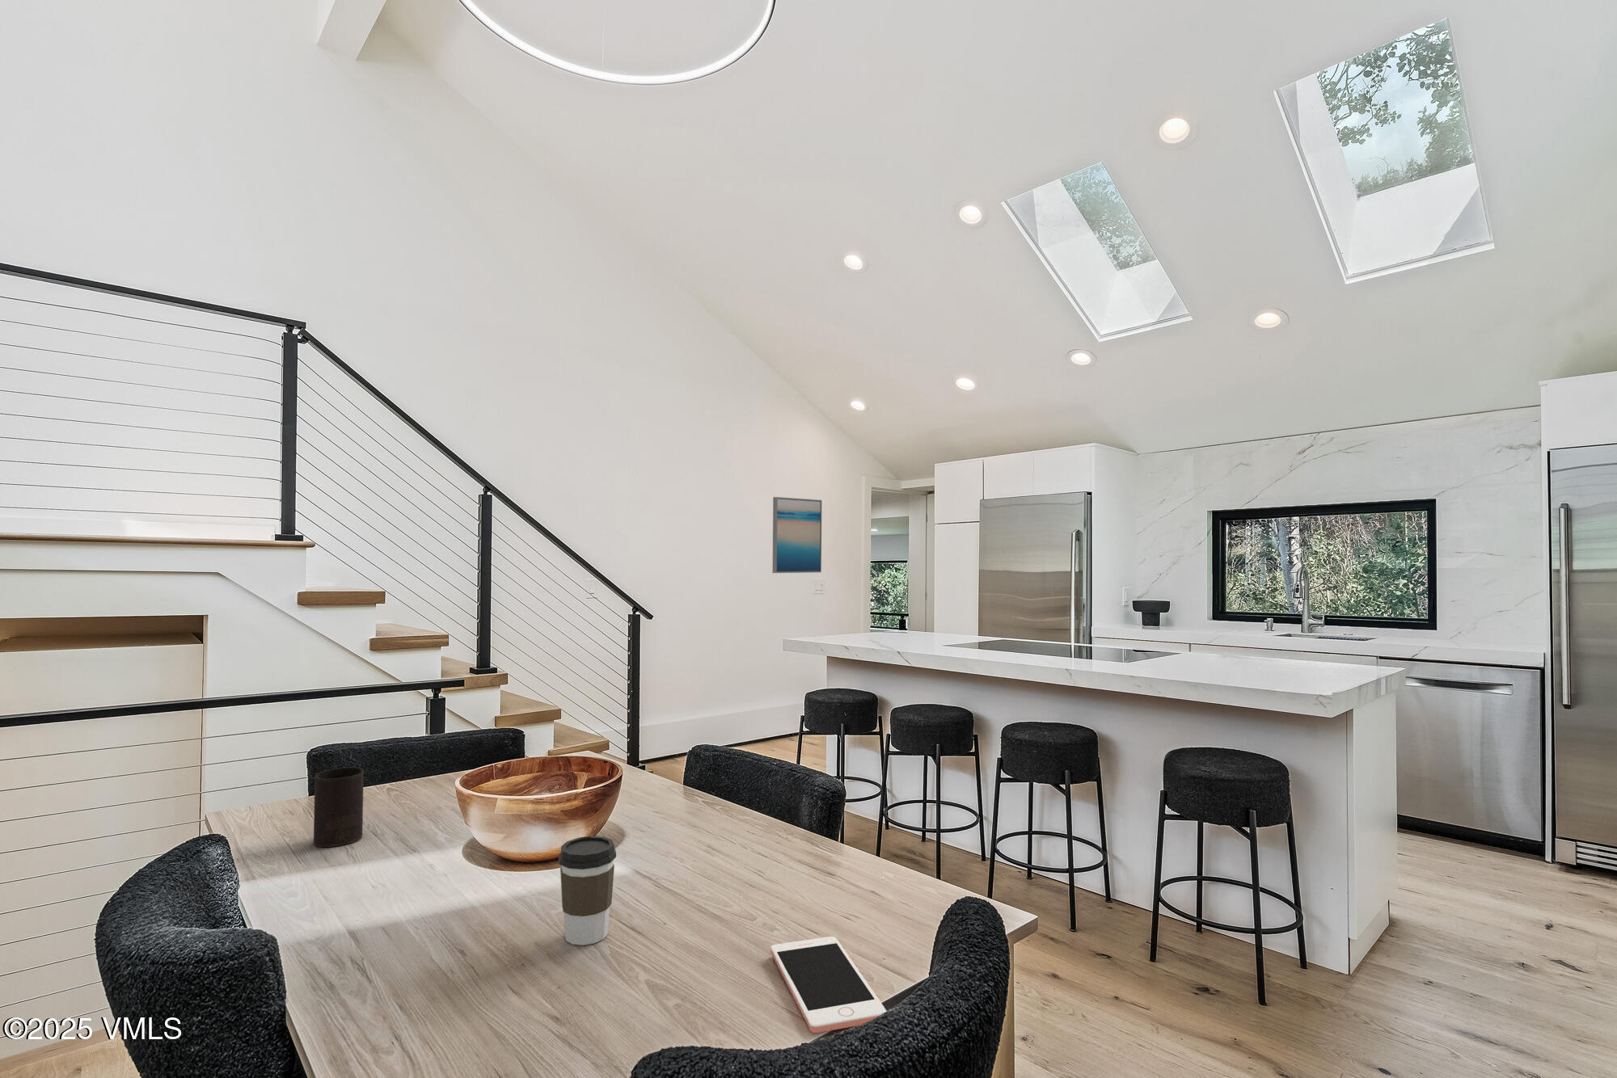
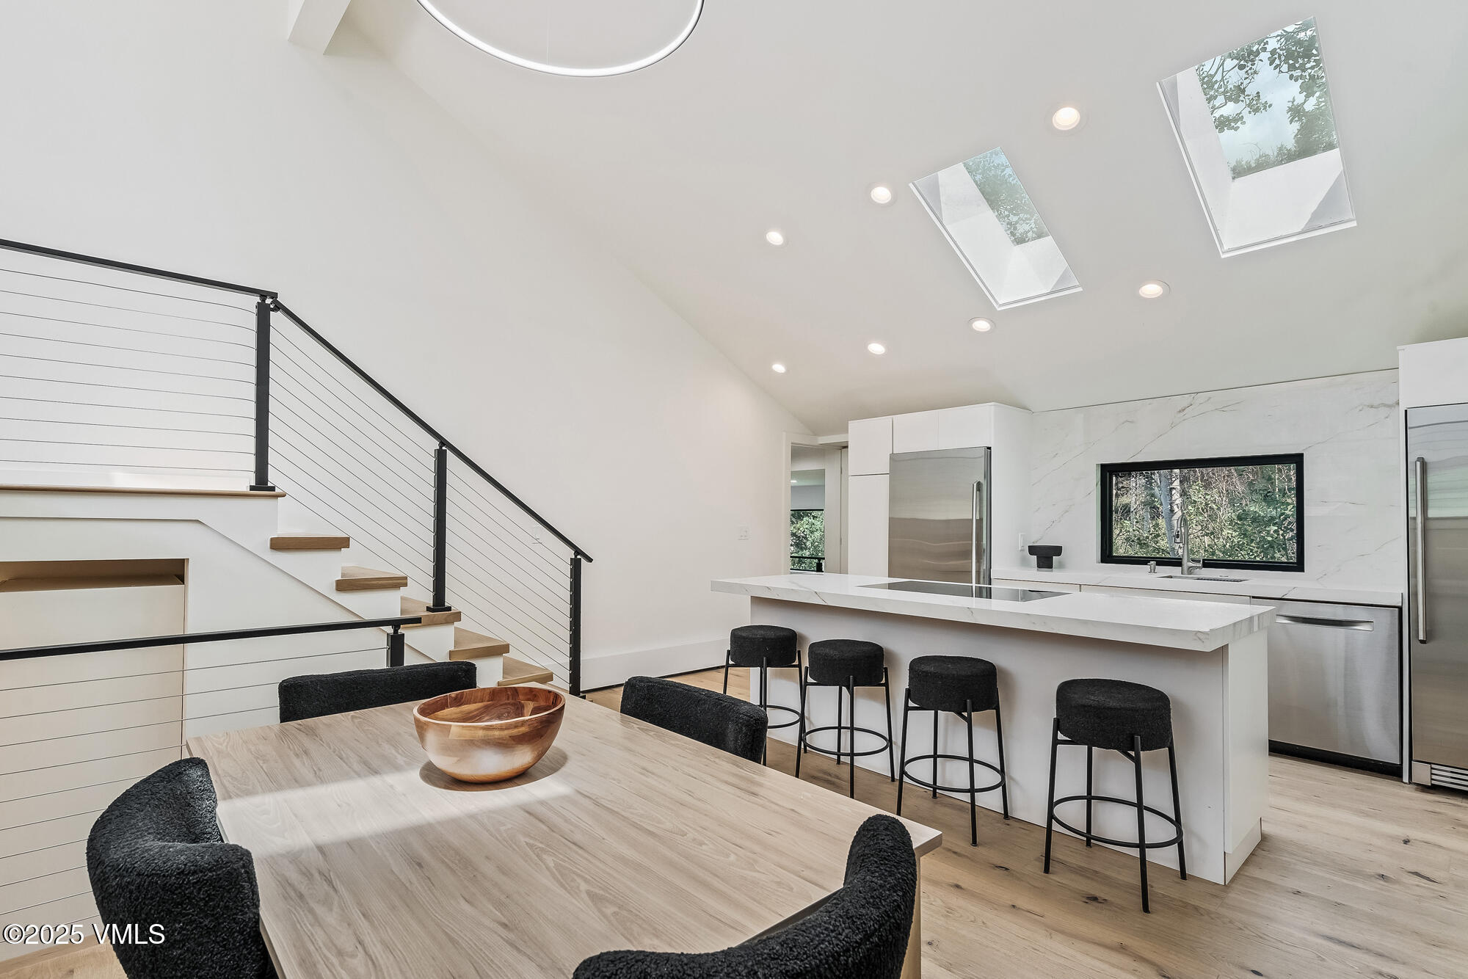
- cell phone [770,936,888,1033]
- cup [313,766,365,848]
- coffee cup [558,836,617,947]
- wall art [772,496,822,574]
